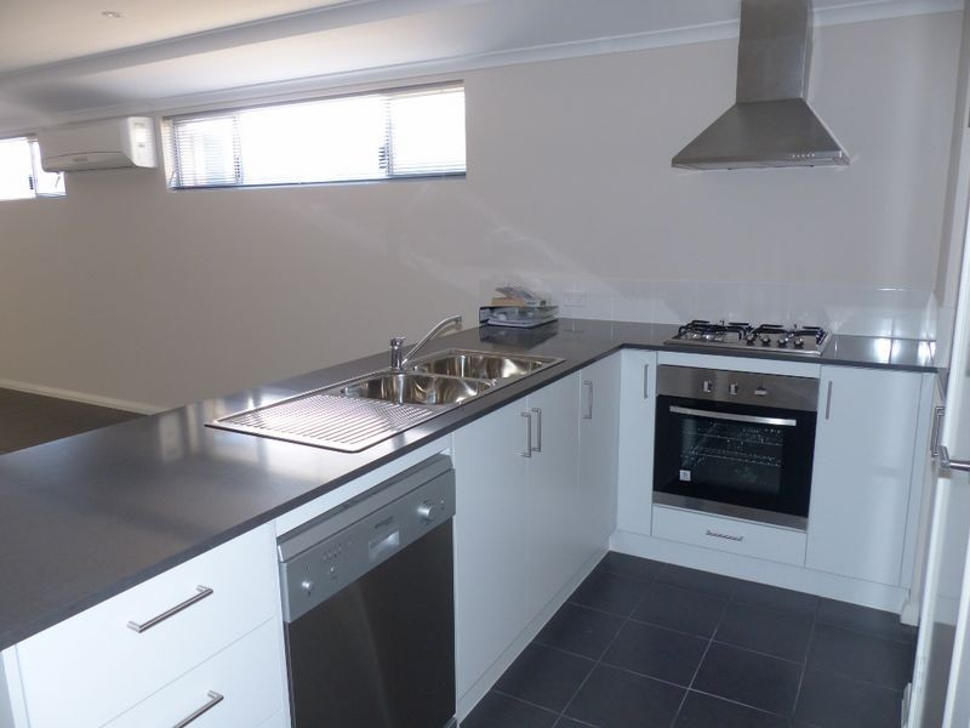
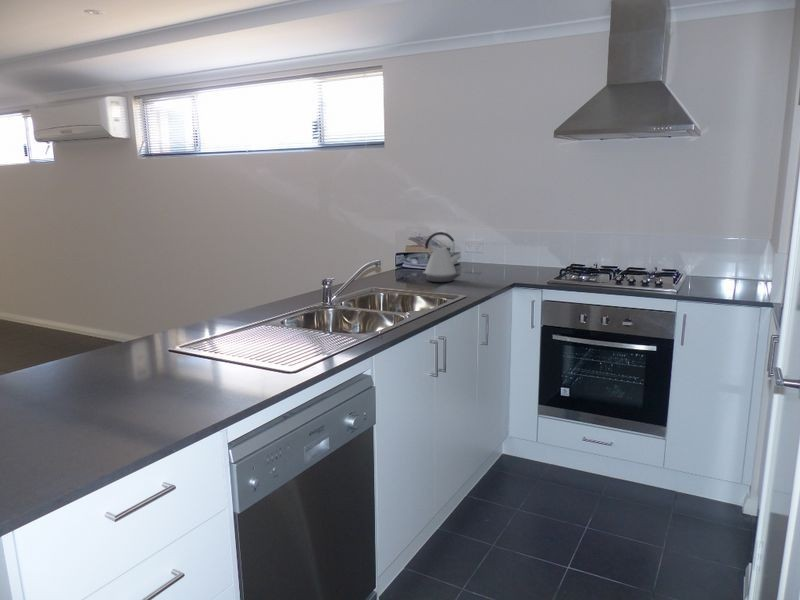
+ kettle [422,231,461,283]
